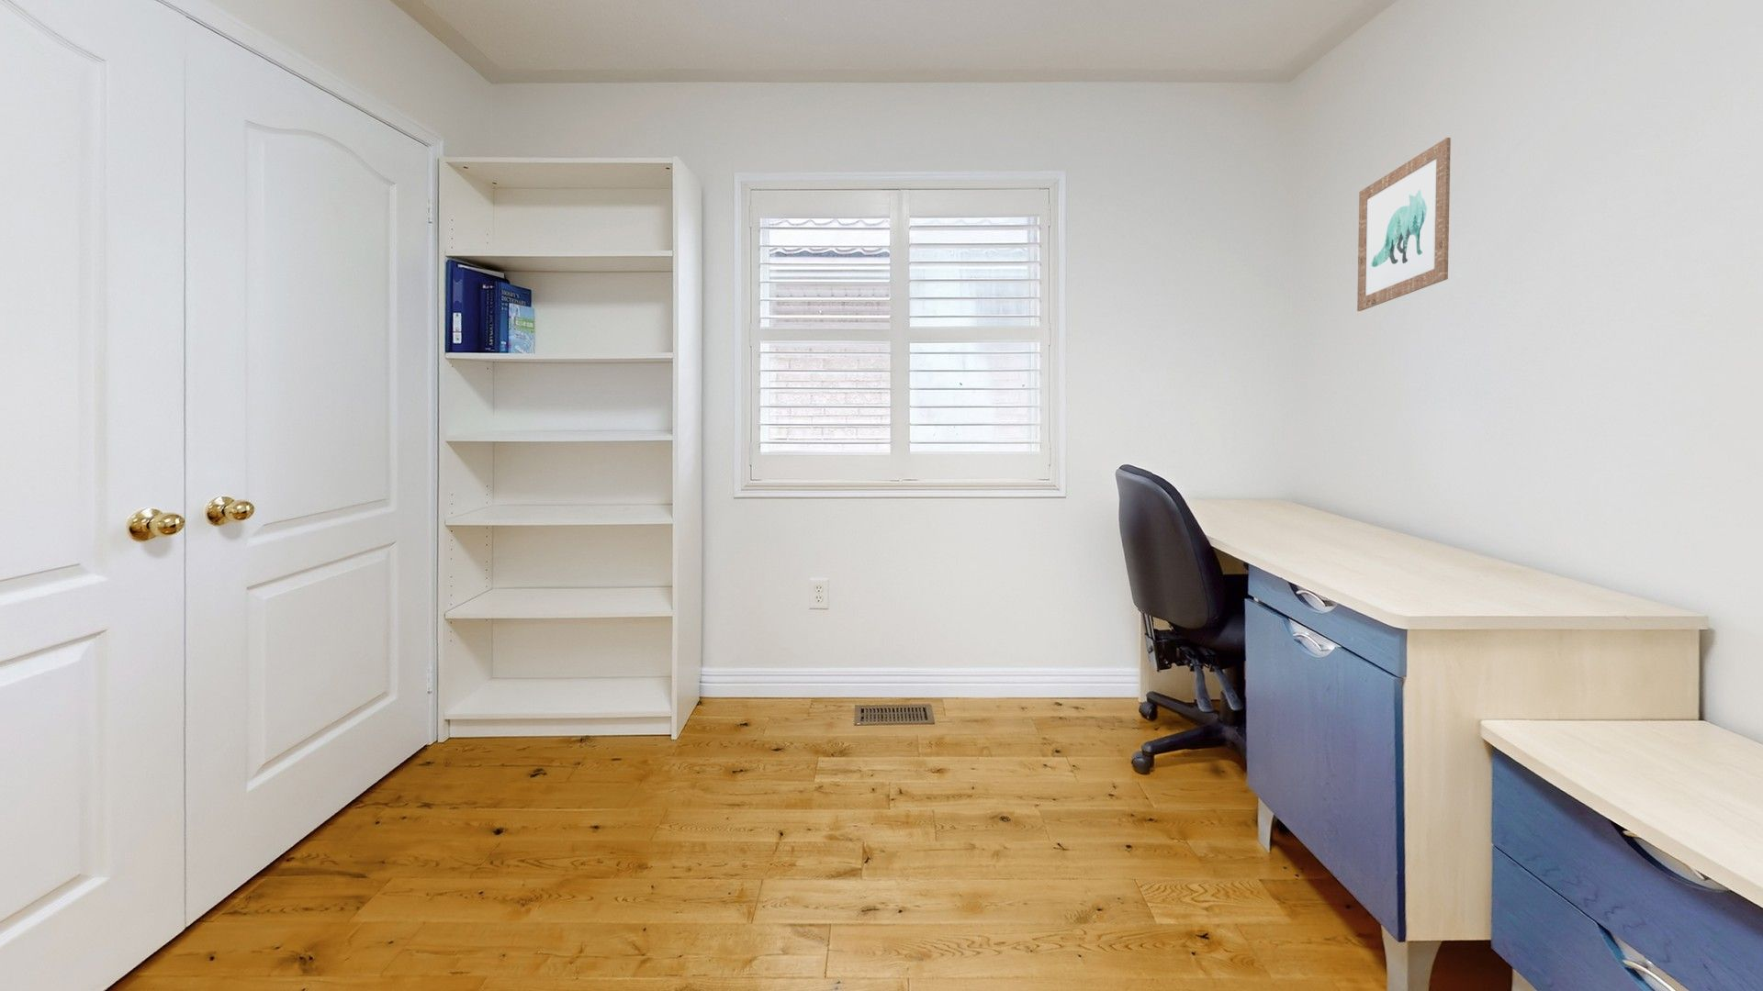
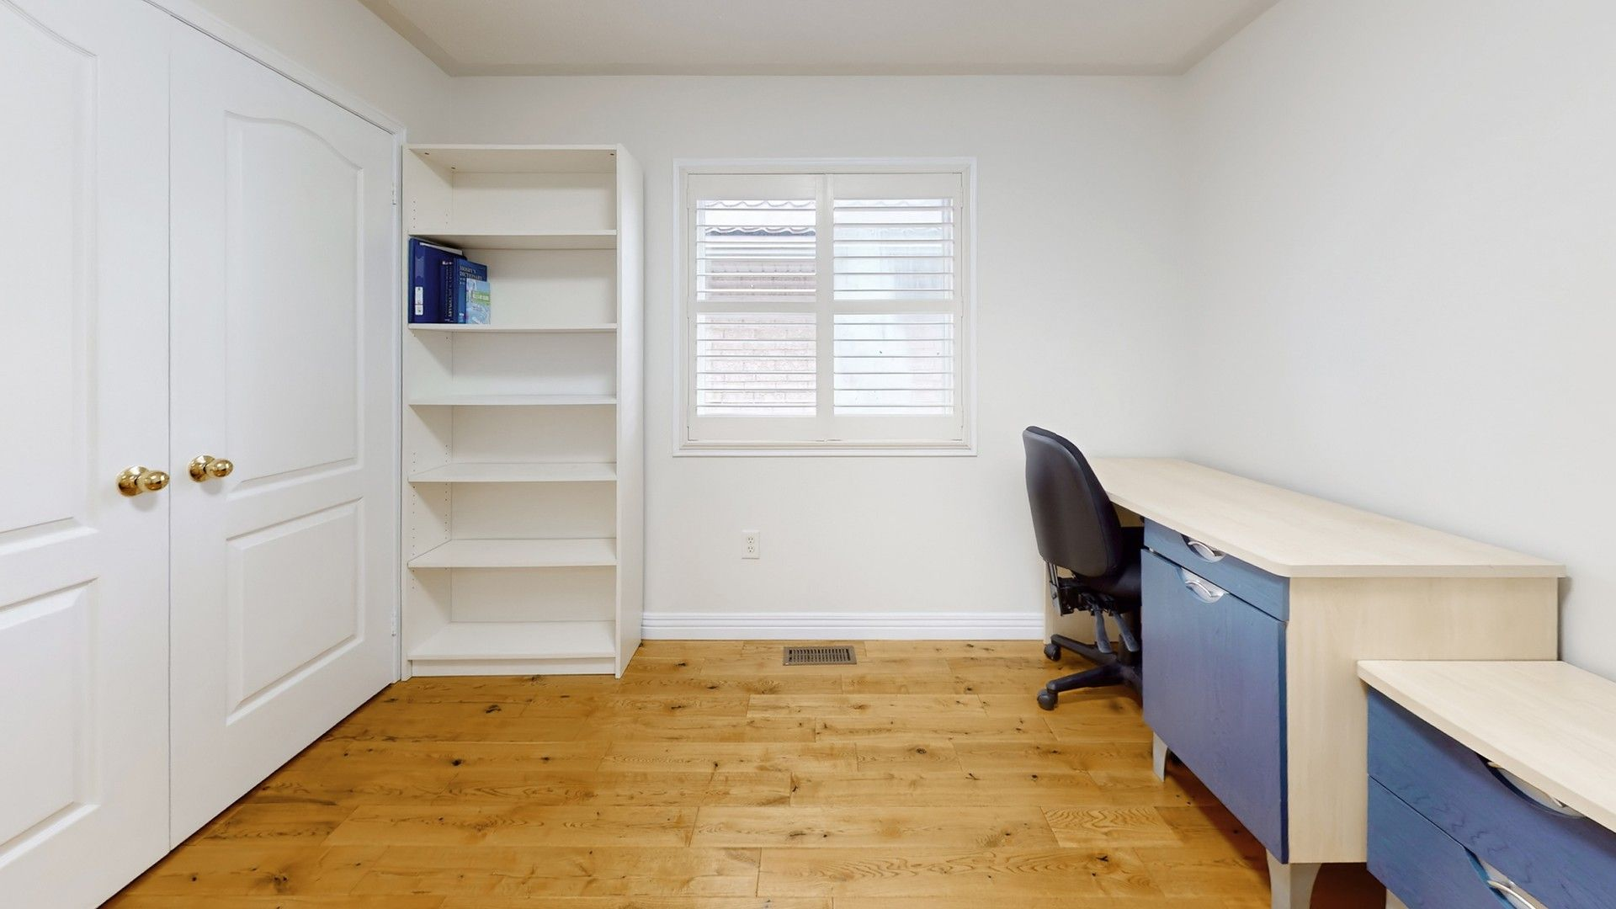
- wall art [1356,137,1452,312]
